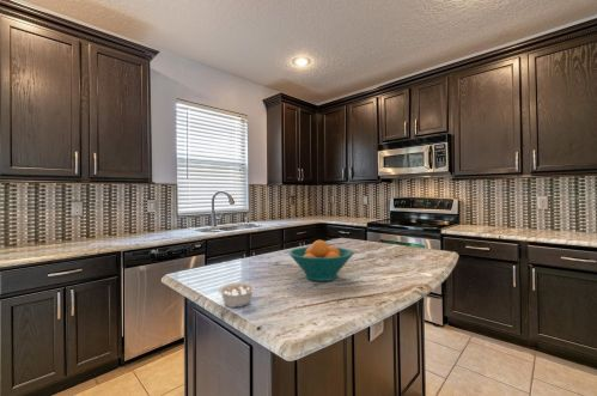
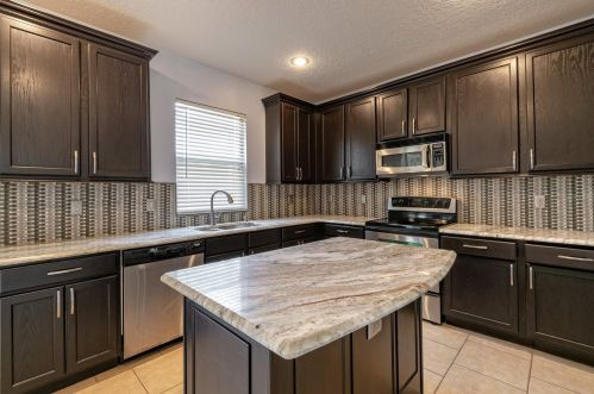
- fruit bowl [287,239,355,282]
- legume [218,281,256,309]
